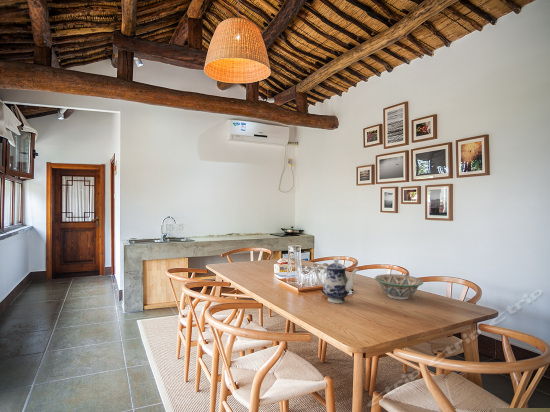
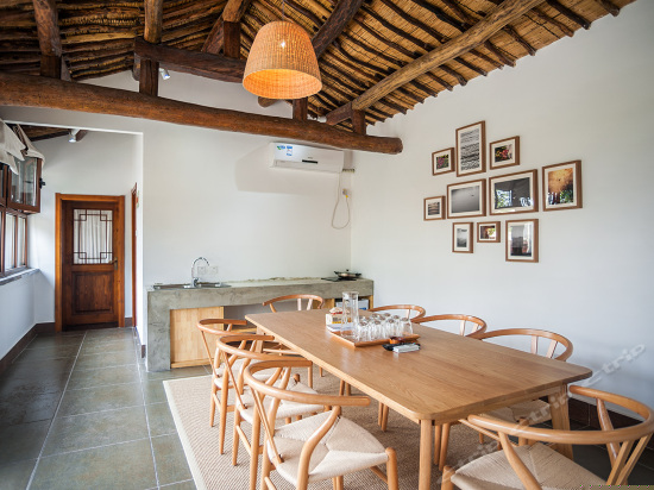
- decorative bowl [374,273,424,300]
- teapot [315,257,359,304]
